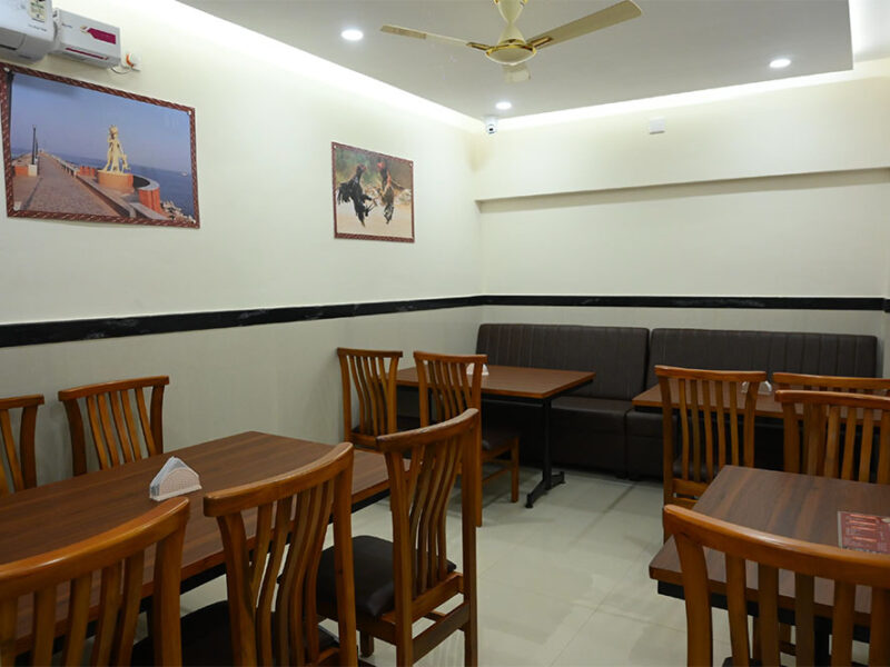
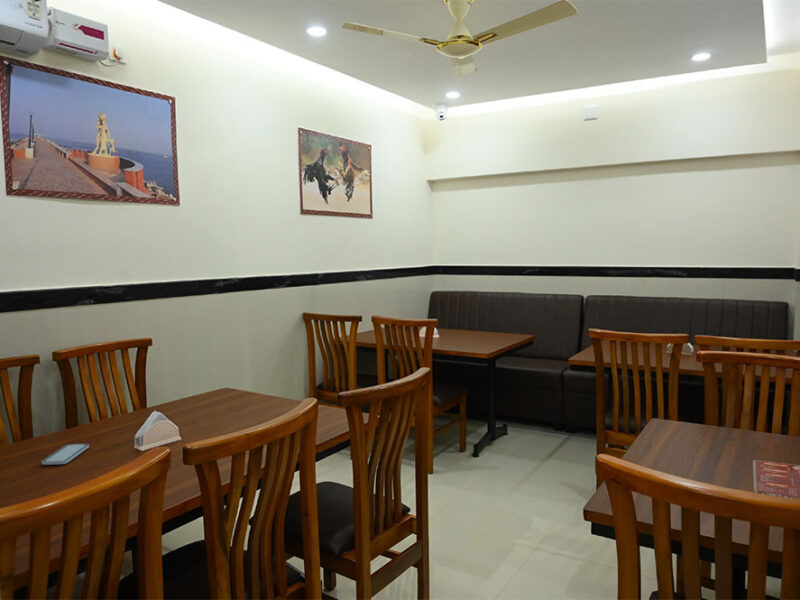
+ smartphone [41,443,90,466]
